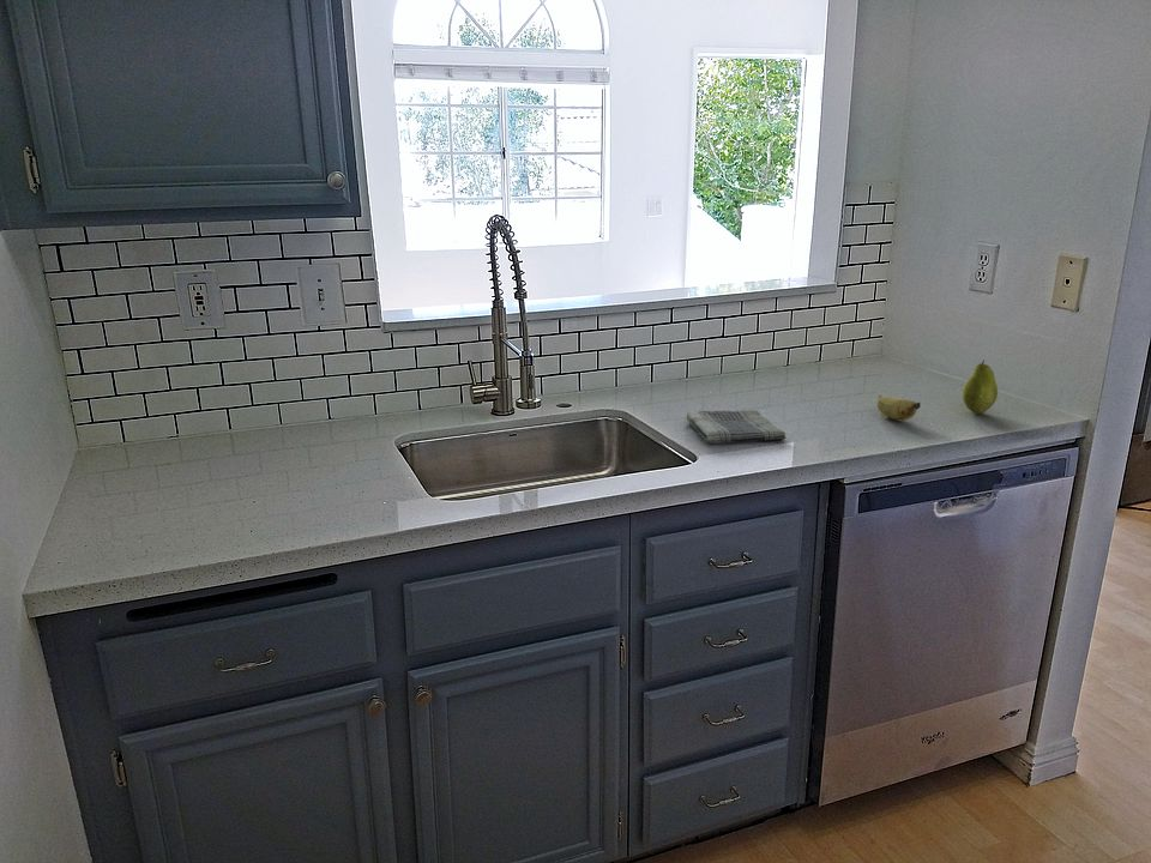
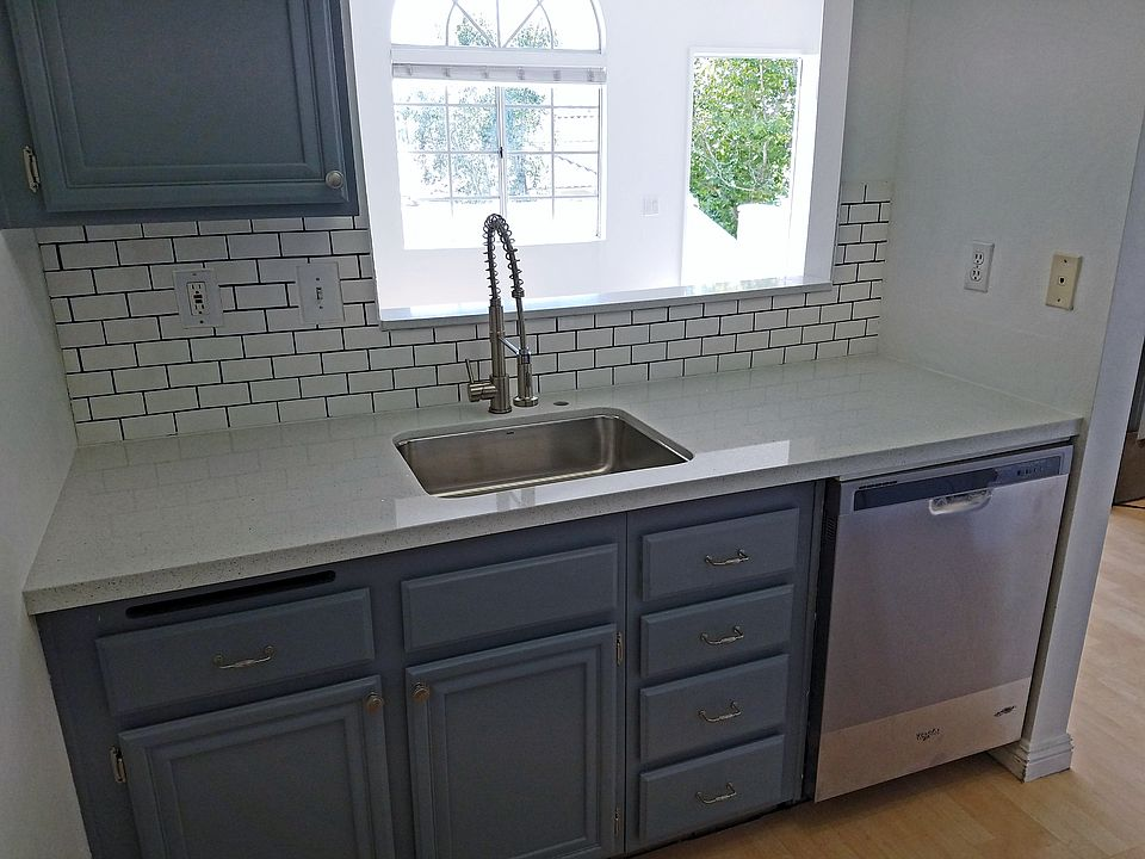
- fruit [962,358,999,415]
- banana [876,394,922,421]
- dish towel [686,409,787,445]
